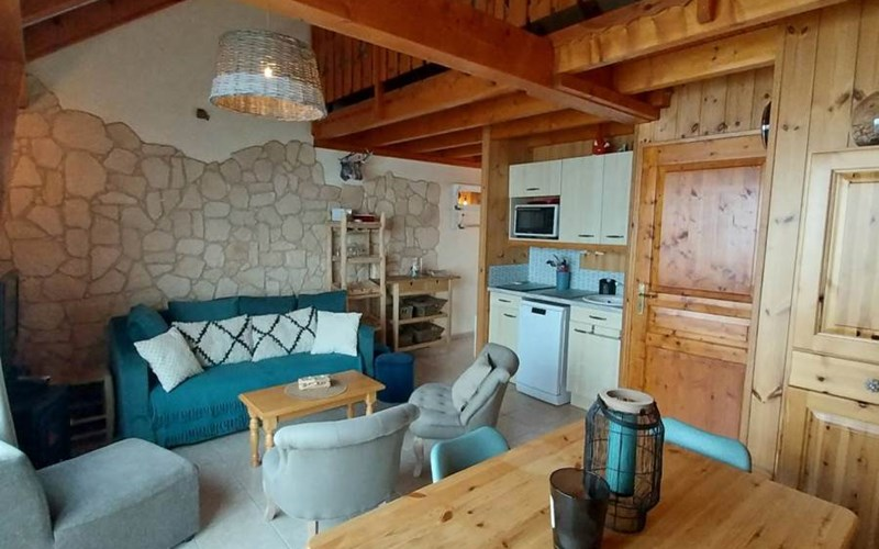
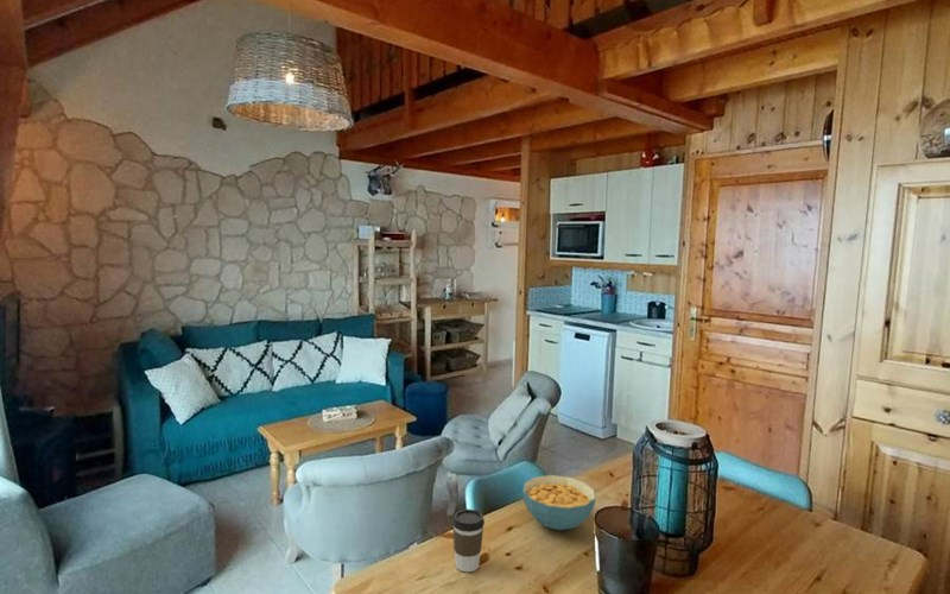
+ coffee cup [451,508,486,573]
+ cereal bowl [521,474,596,531]
